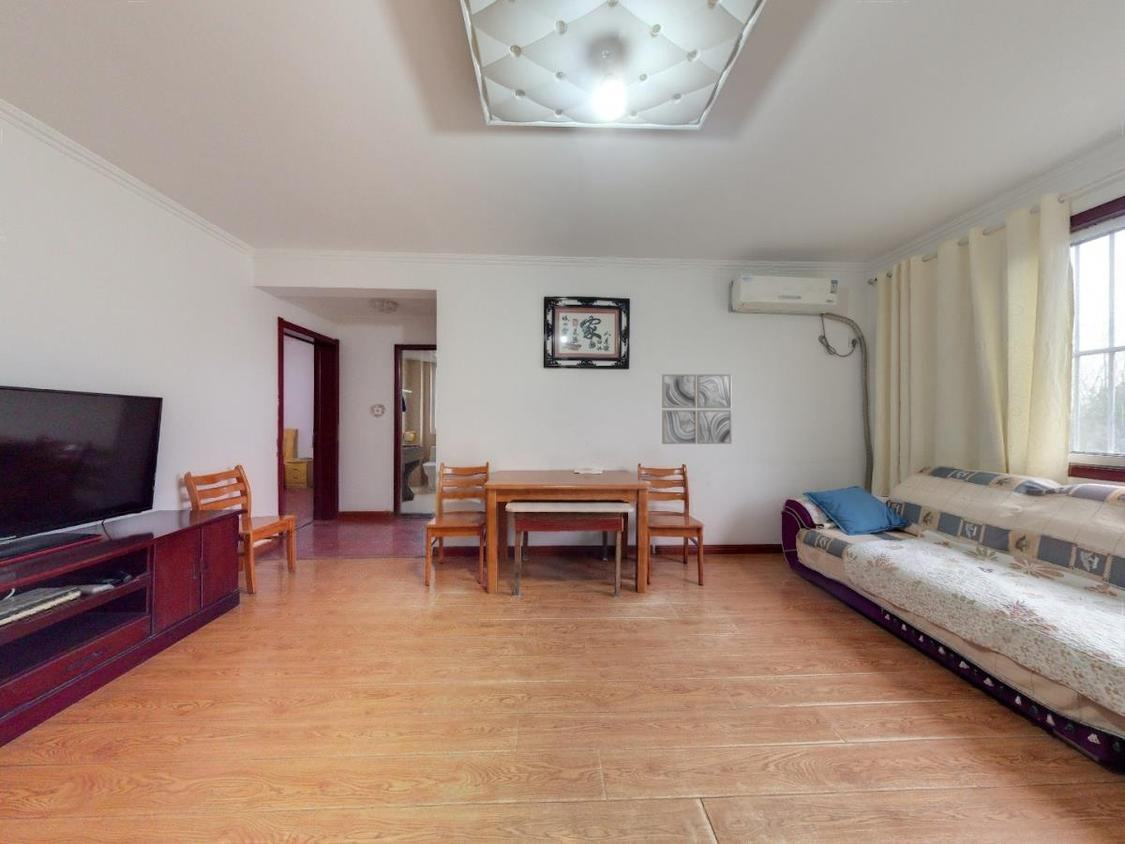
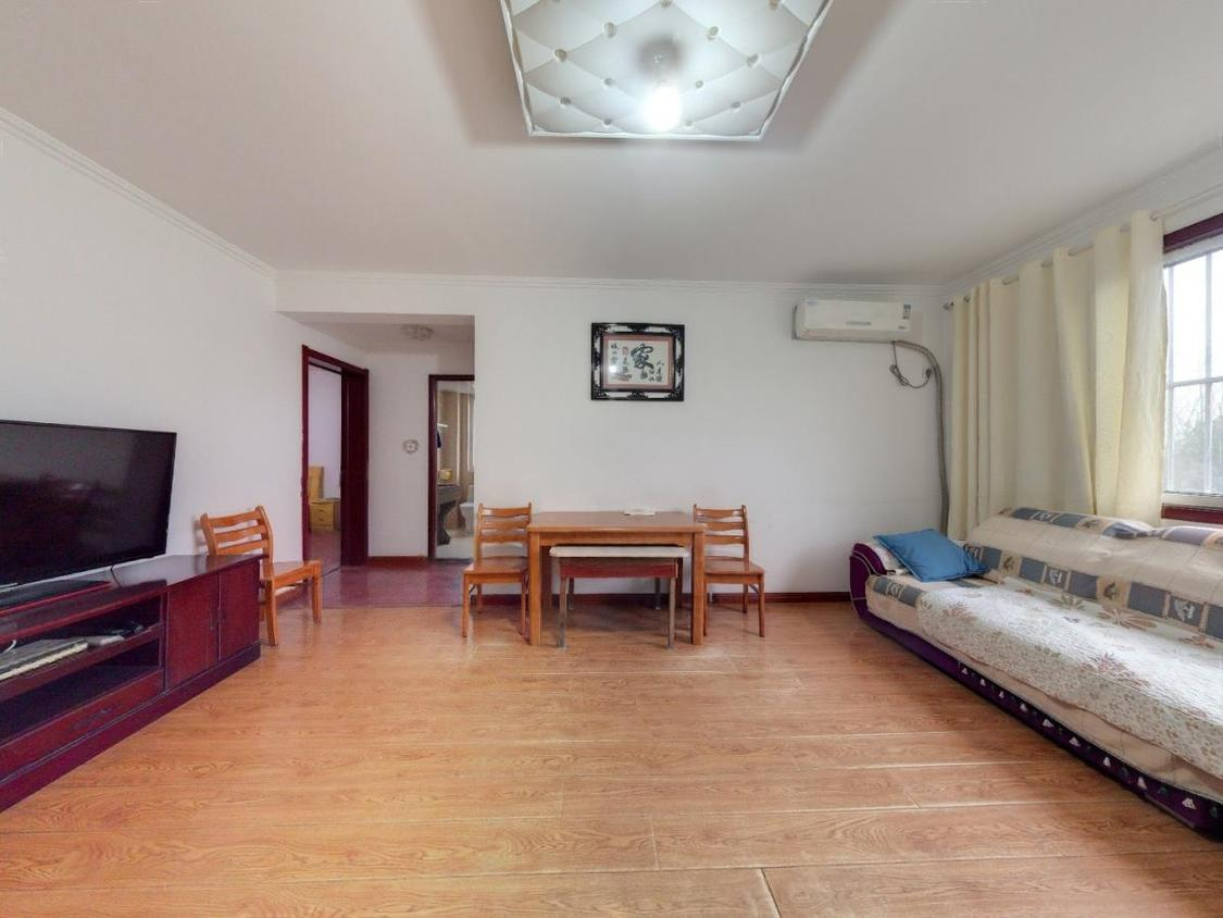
- wall art [661,373,732,445]
